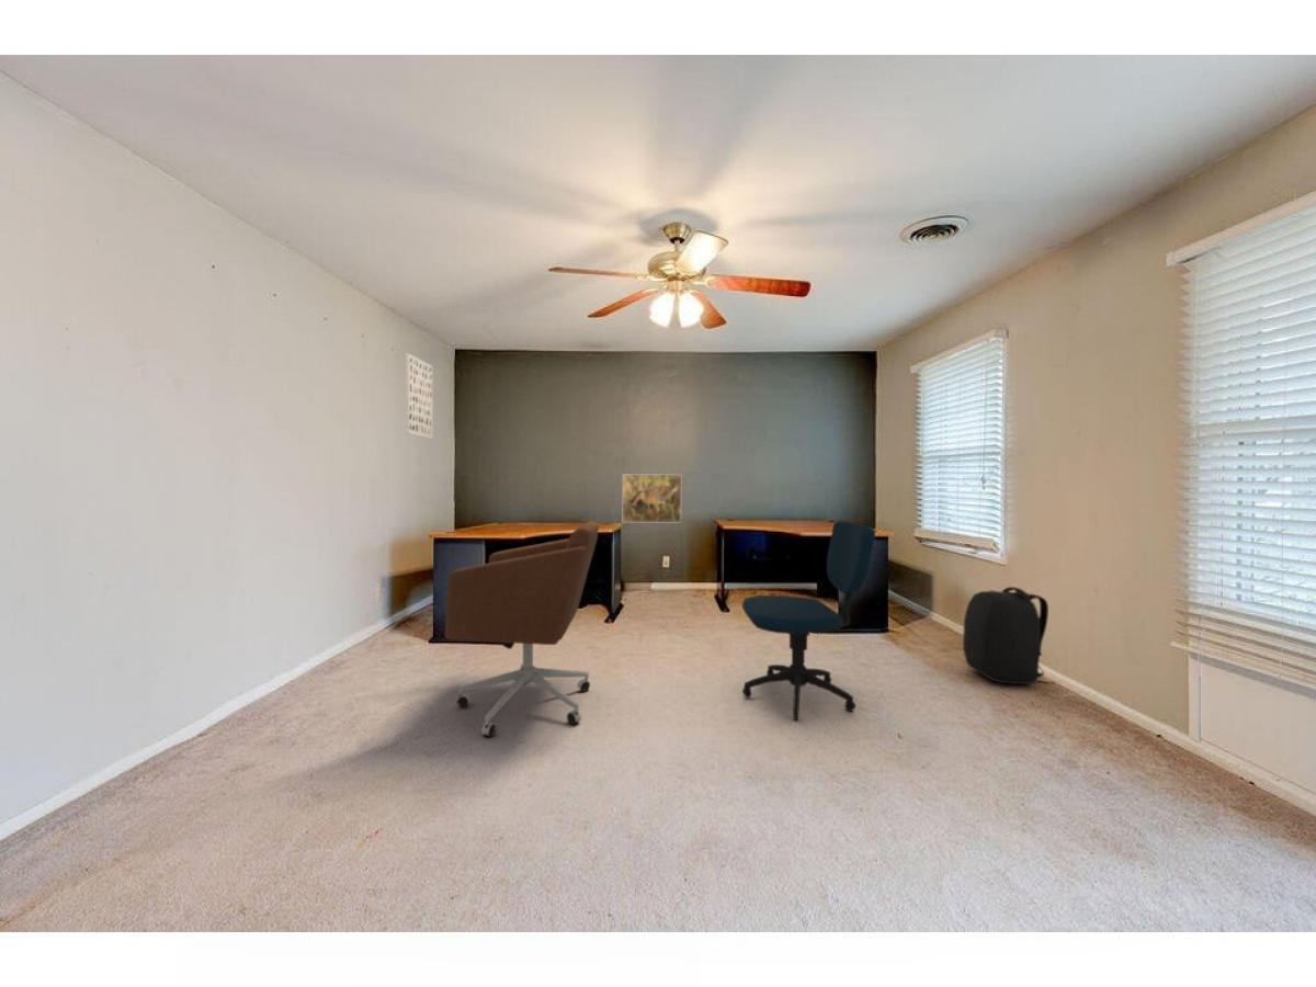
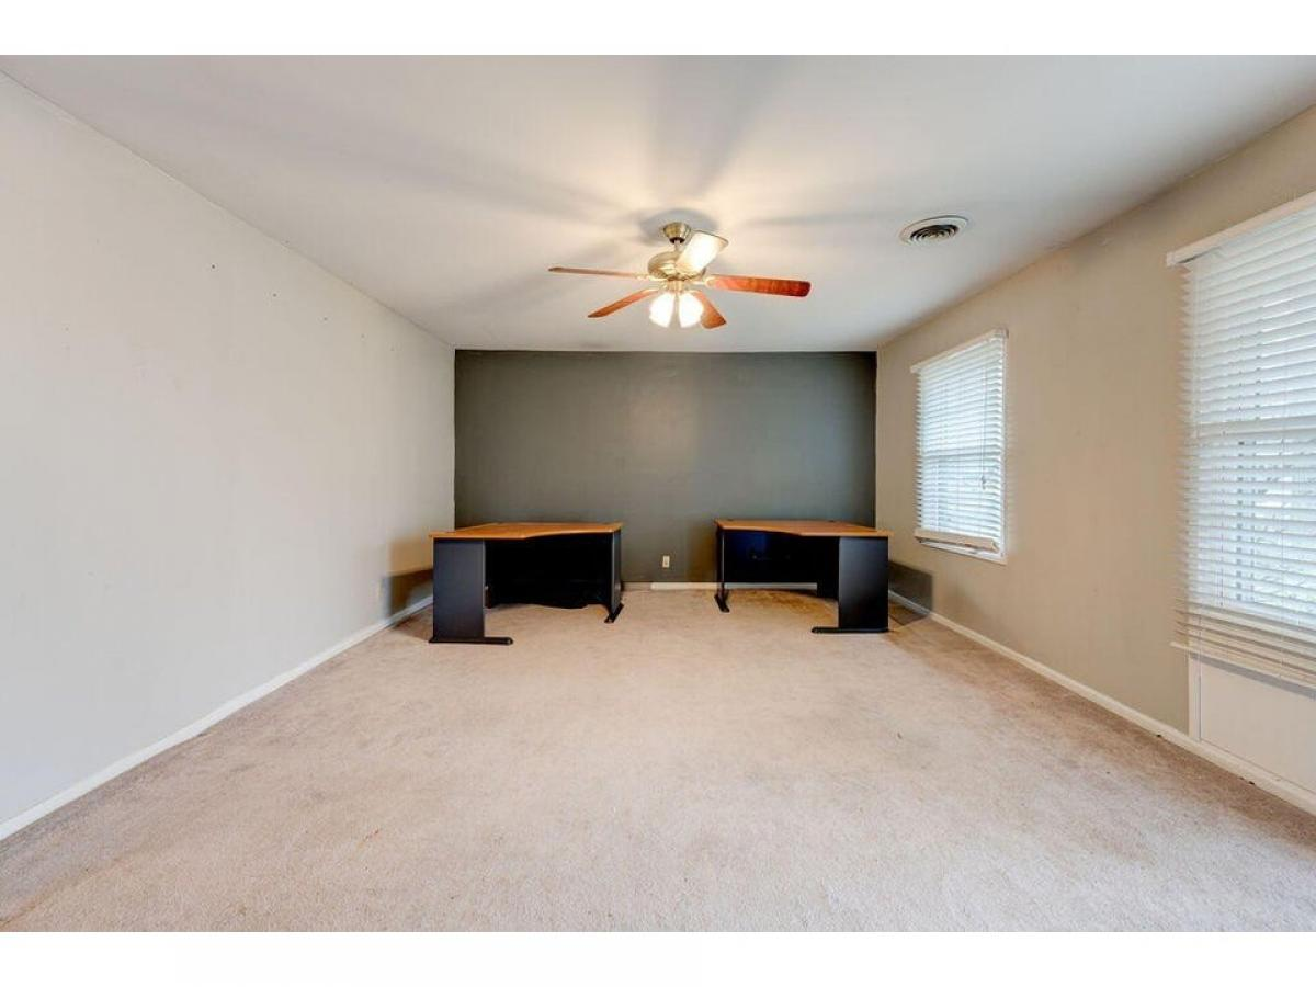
- office chair [741,520,876,722]
- wall art [405,352,434,440]
- office chair [444,520,600,738]
- backpack [962,586,1056,685]
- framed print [622,473,682,524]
